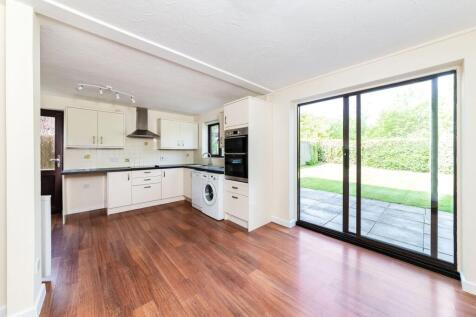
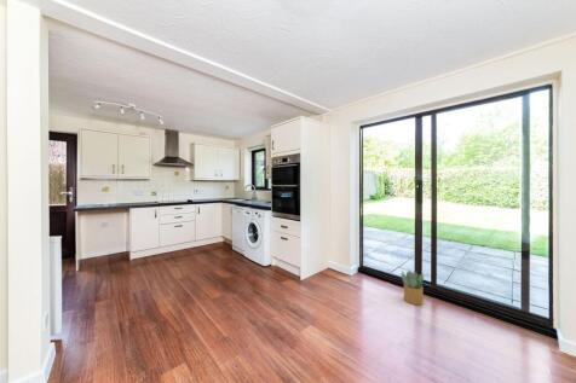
+ potted plant [399,269,425,306]
